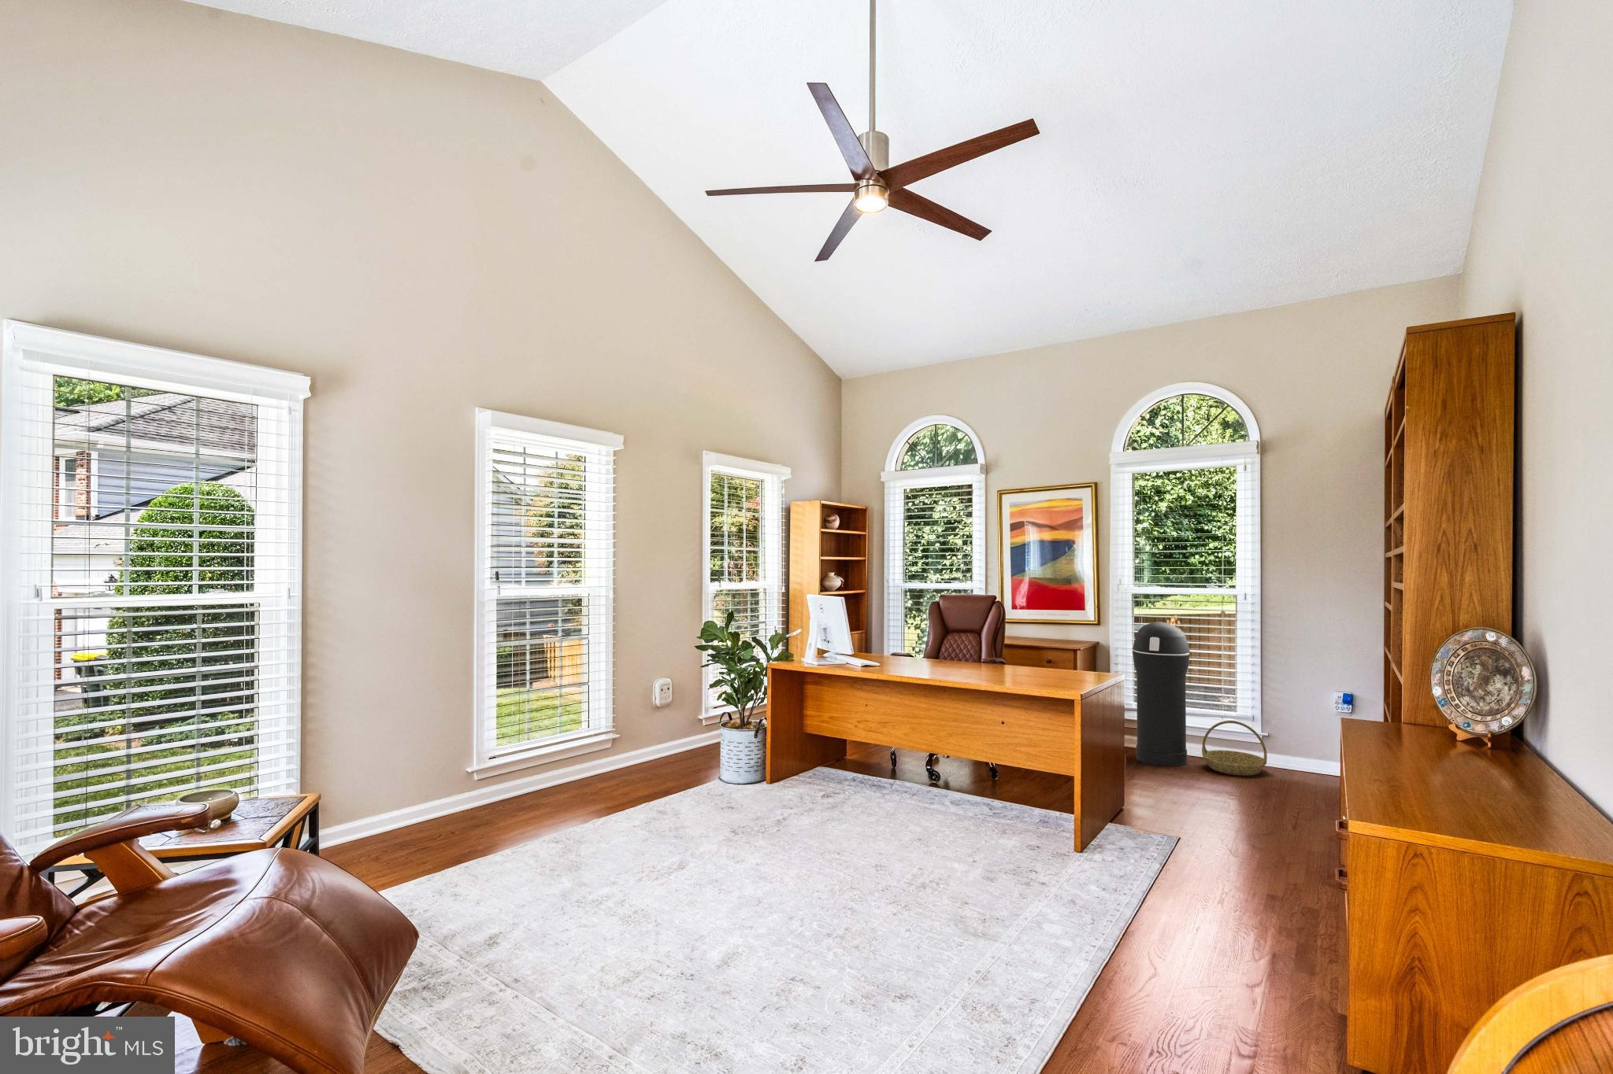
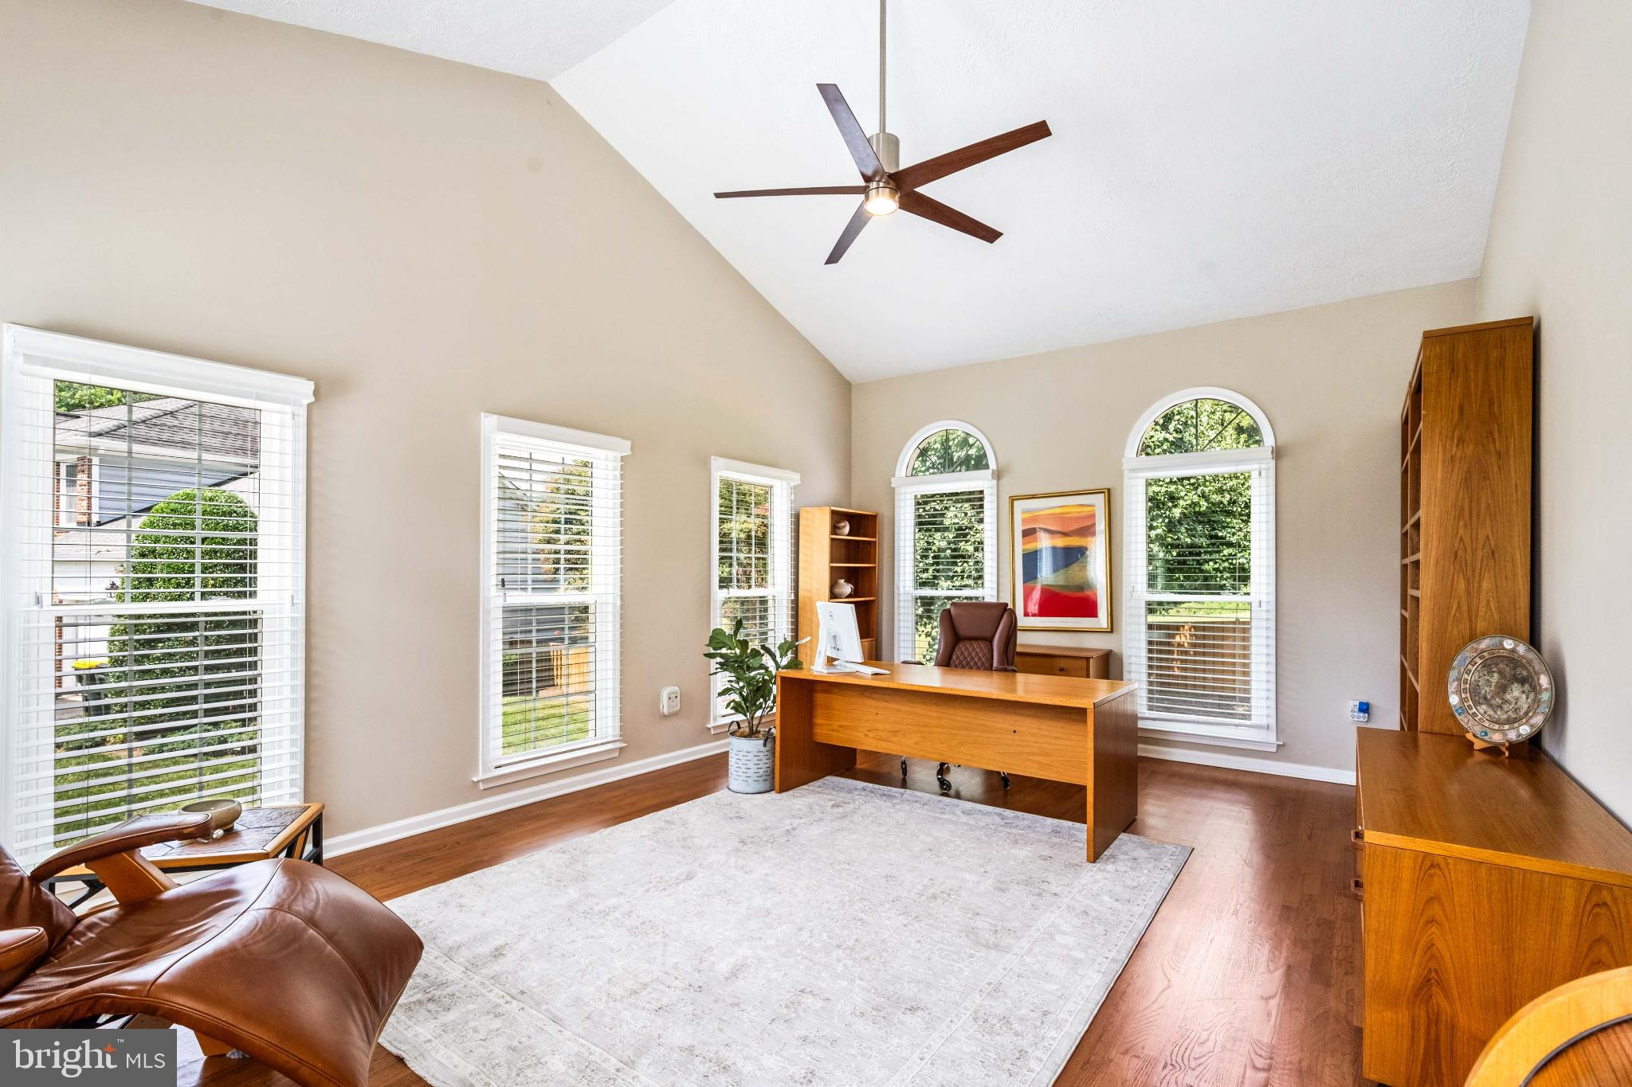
- trash can [1132,621,1191,767]
- basket [1202,720,1268,777]
